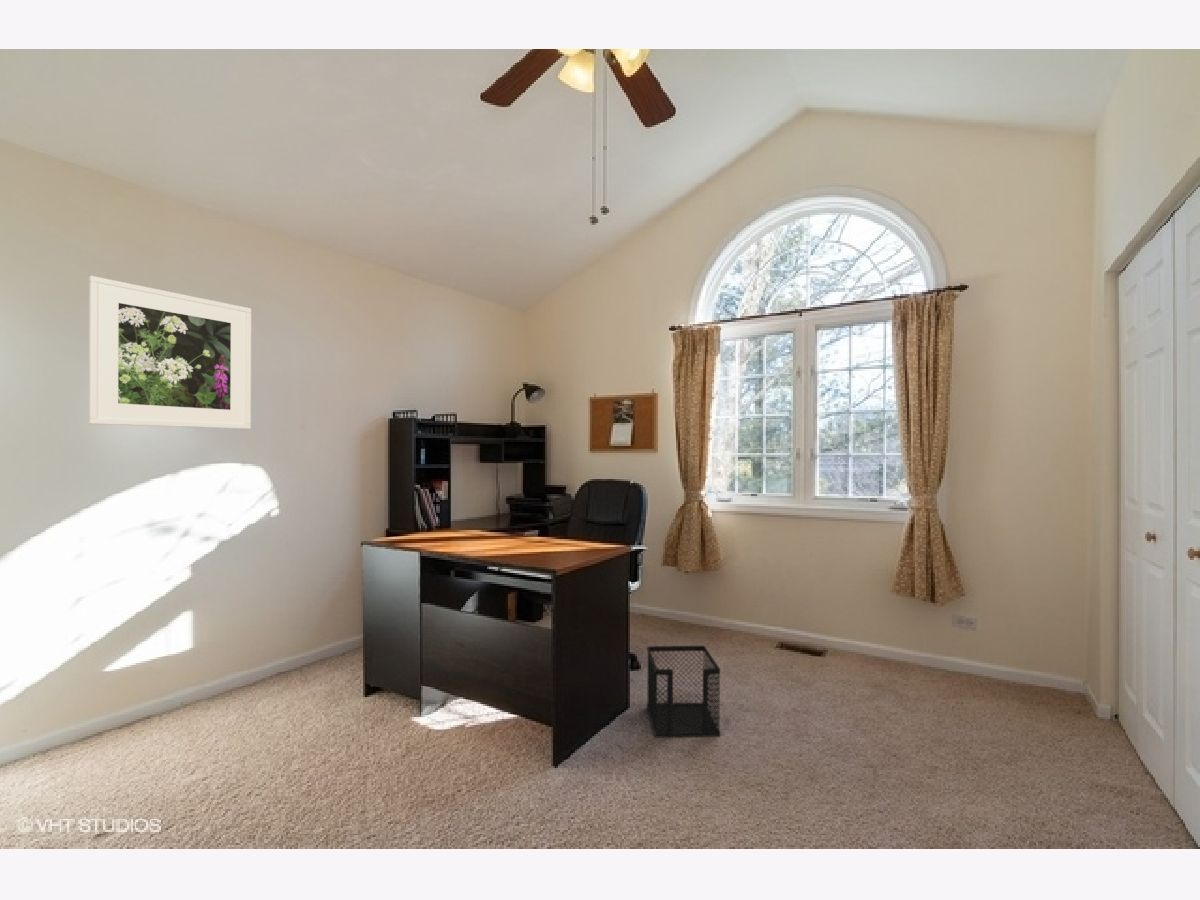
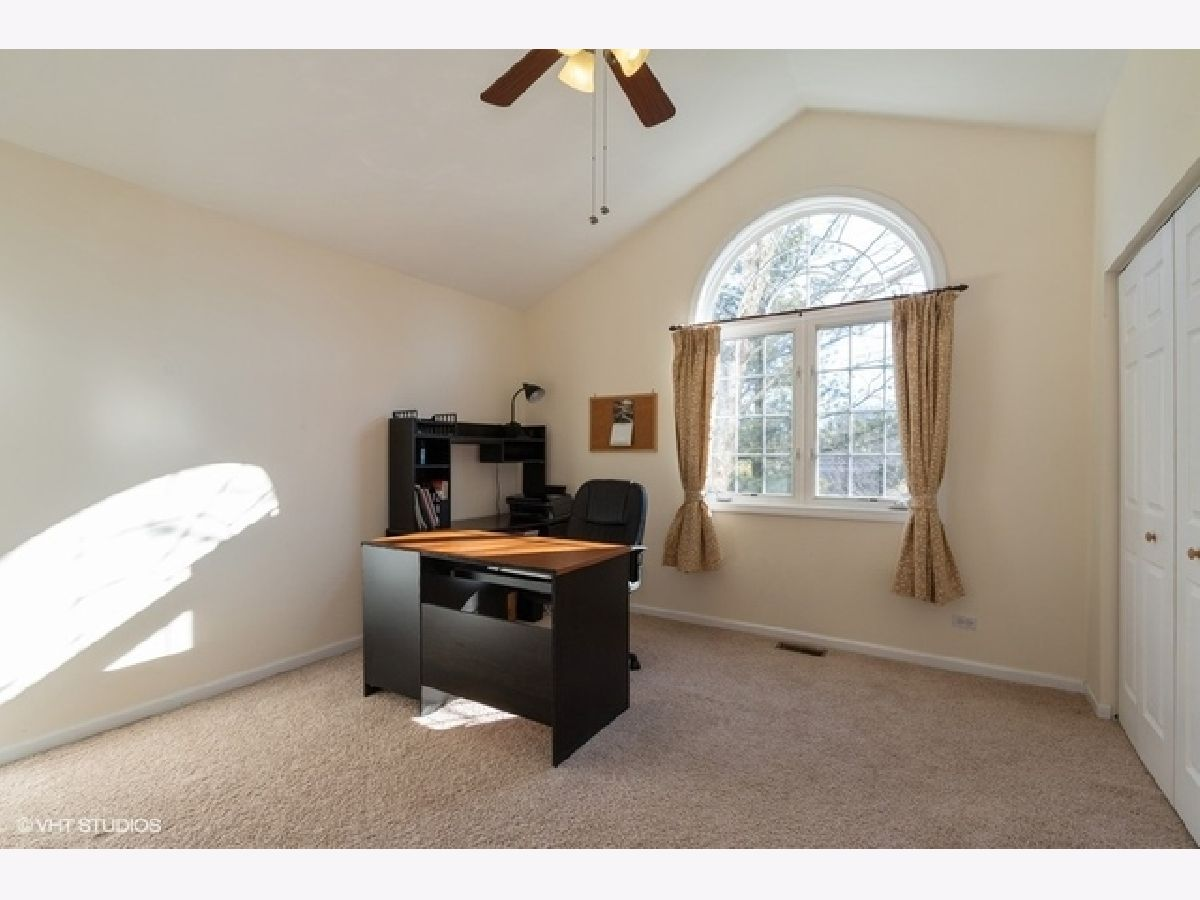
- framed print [88,275,252,430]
- wastebasket [646,645,721,739]
